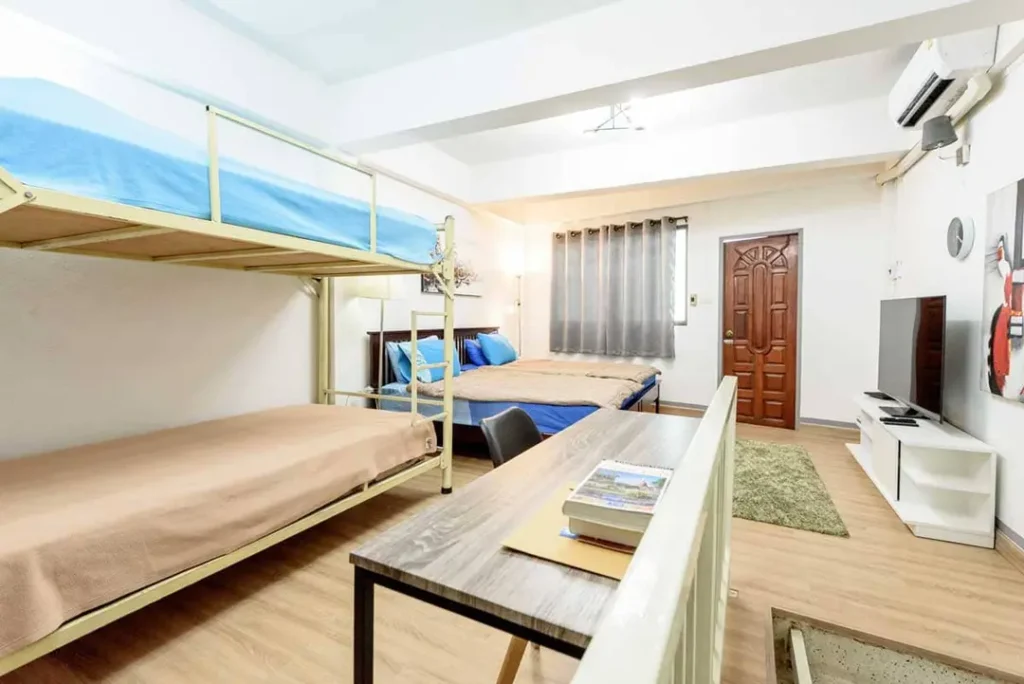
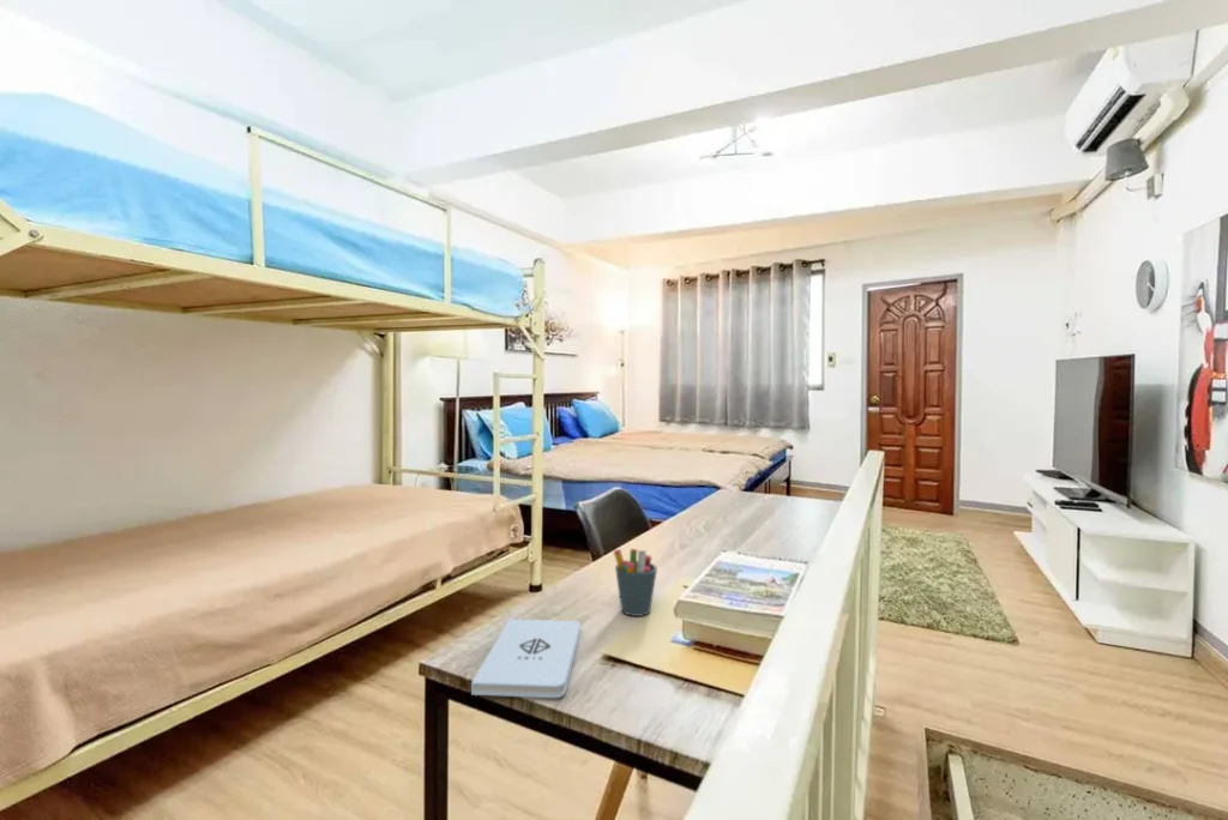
+ notepad [470,617,582,699]
+ pen holder [613,548,658,617]
